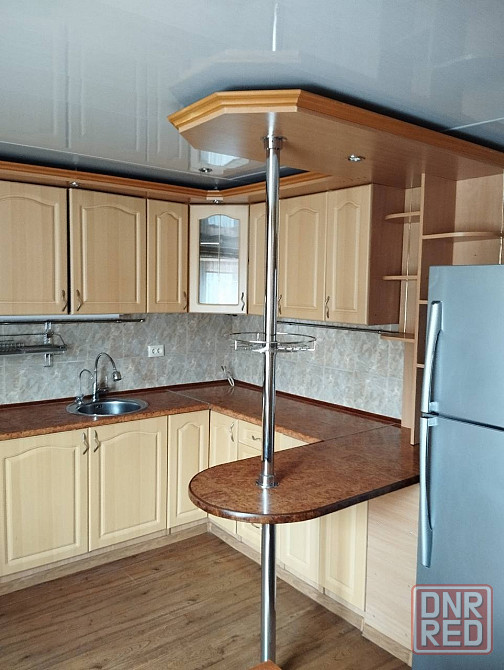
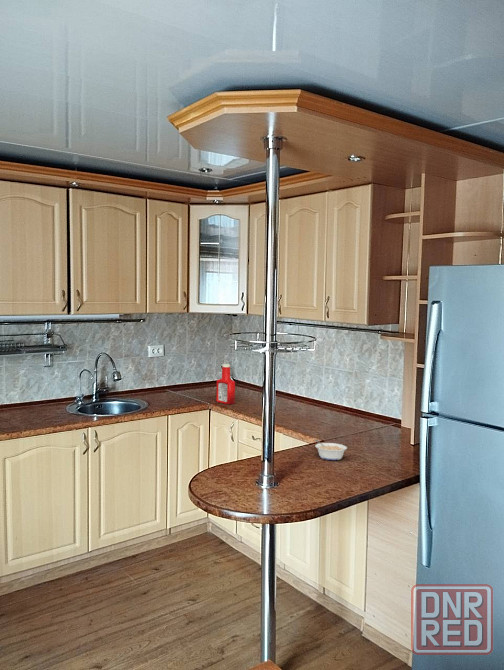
+ soap bottle [215,363,236,405]
+ legume [314,439,348,461]
